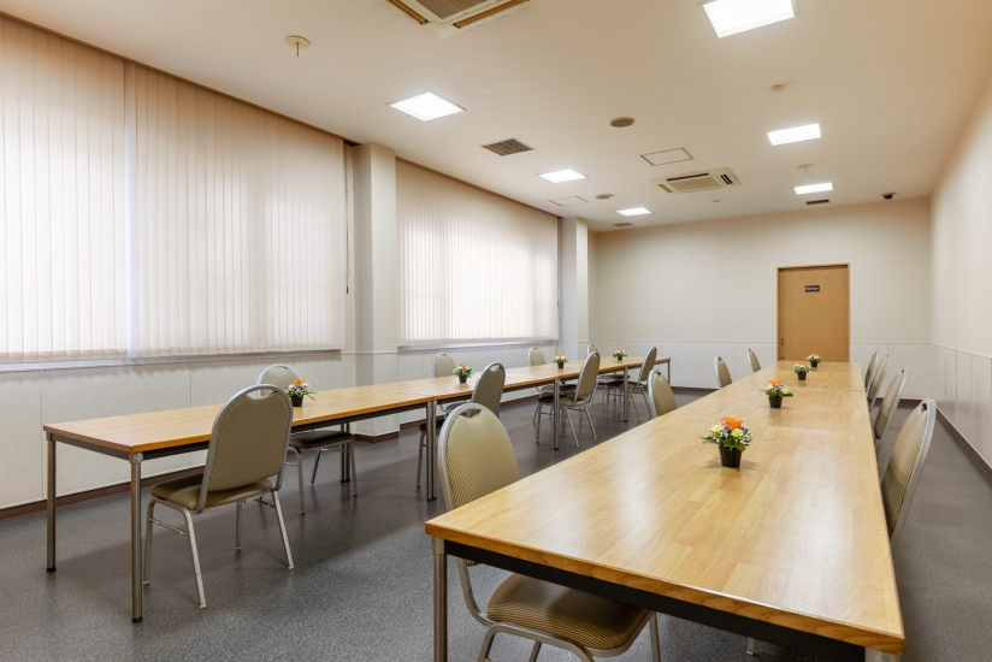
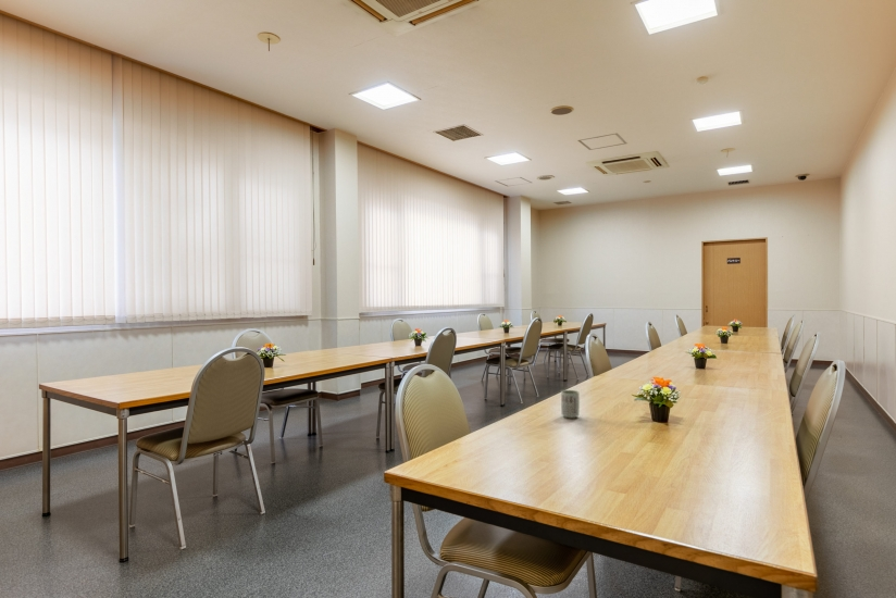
+ cup [560,389,581,419]
